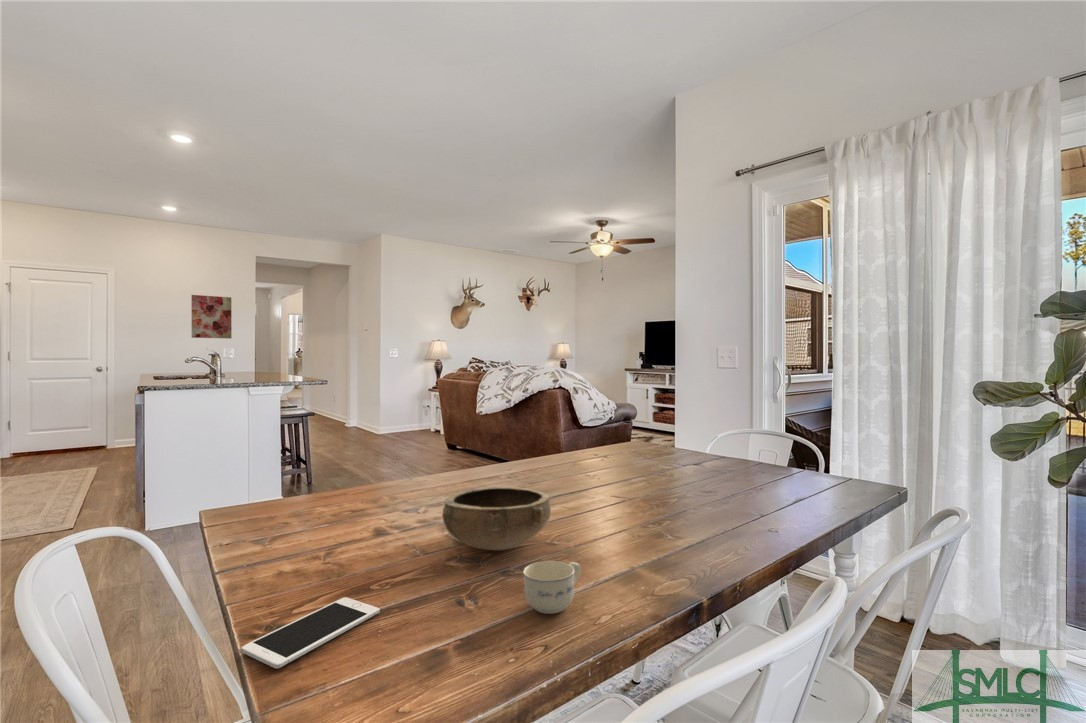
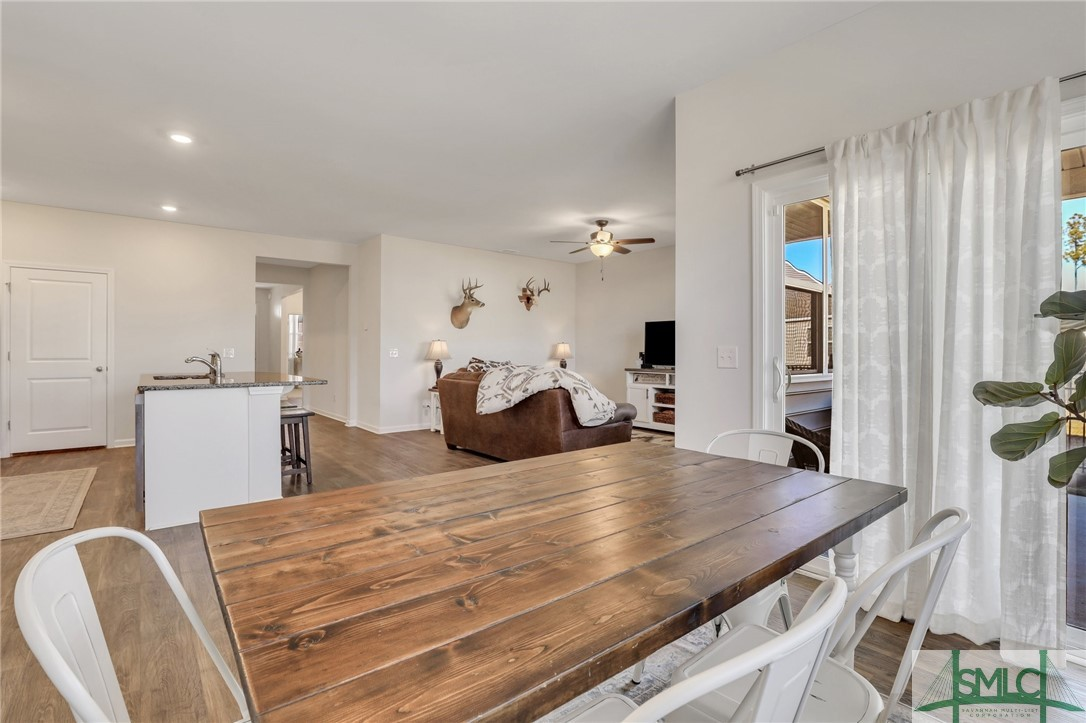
- wall art [191,294,233,340]
- cup [522,560,582,615]
- cell phone [241,596,381,670]
- bowl [441,486,552,551]
